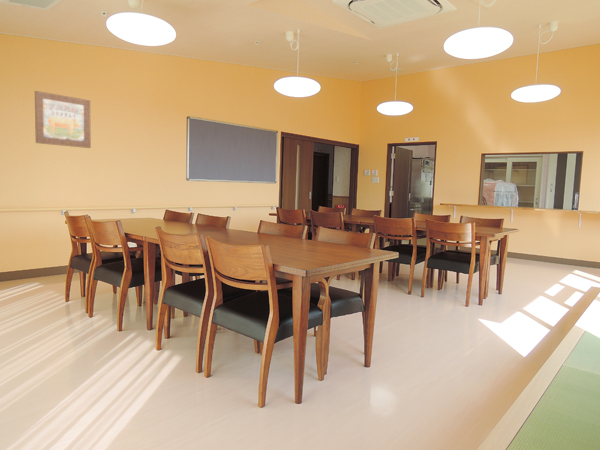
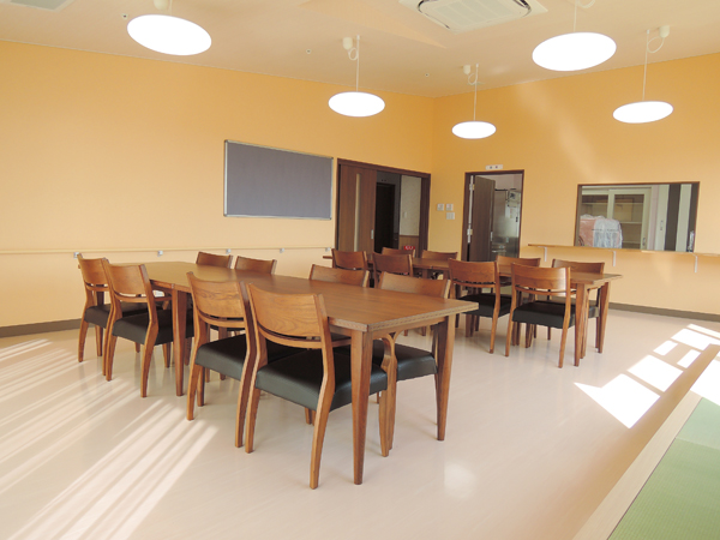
- wall art [34,90,92,149]
